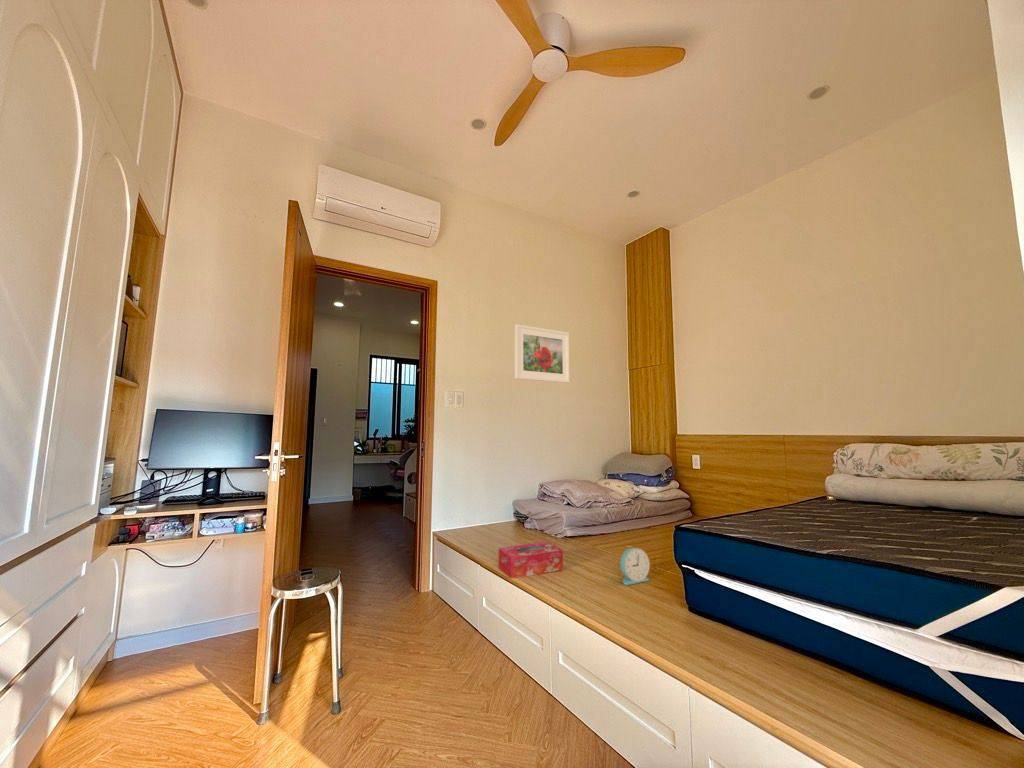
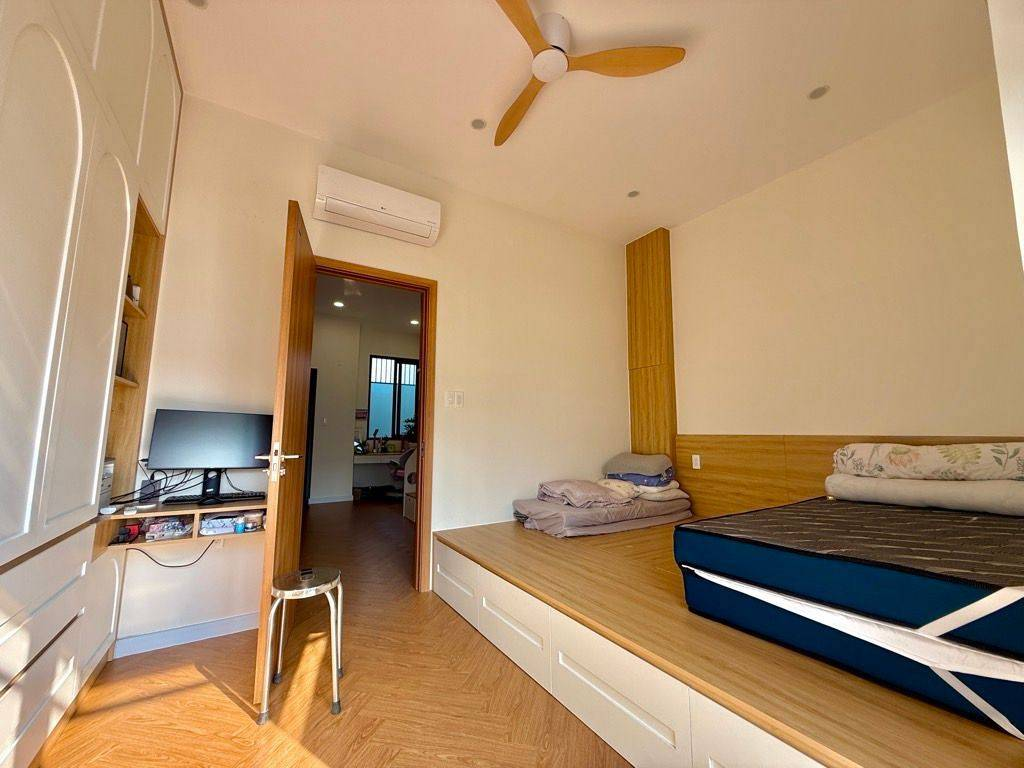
- alarm clock [619,547,651,586]
- tissue box [497,541,564,580]
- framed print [514,323,571,384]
